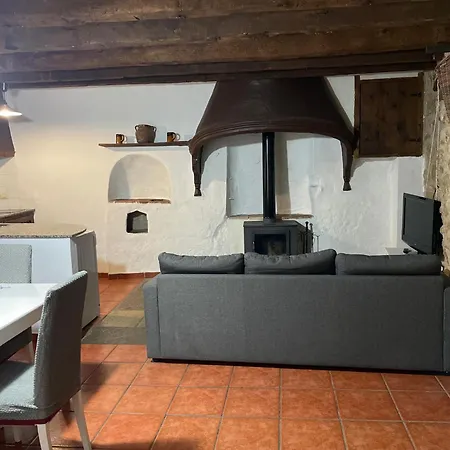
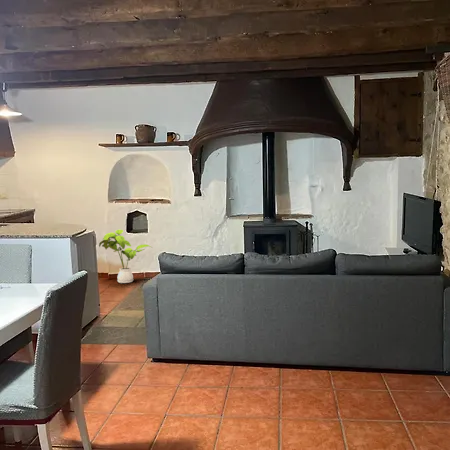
+ house plant [98,229,152,284]
